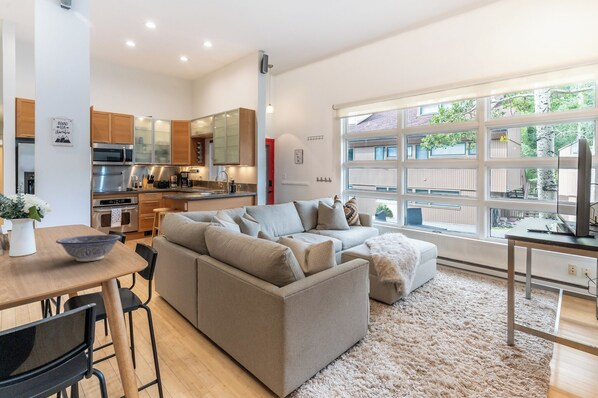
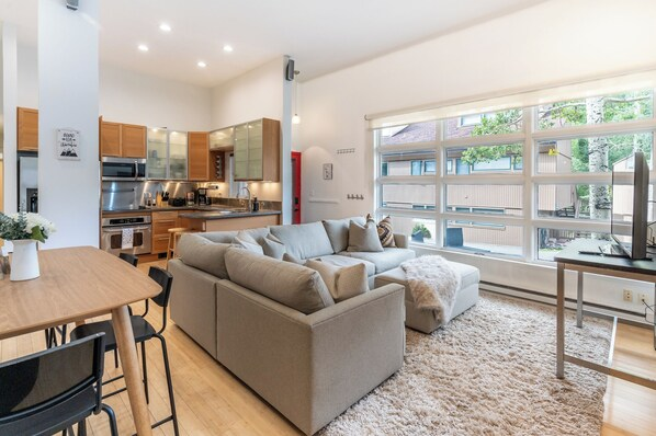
- decorative bowl [55,234,123,262]
